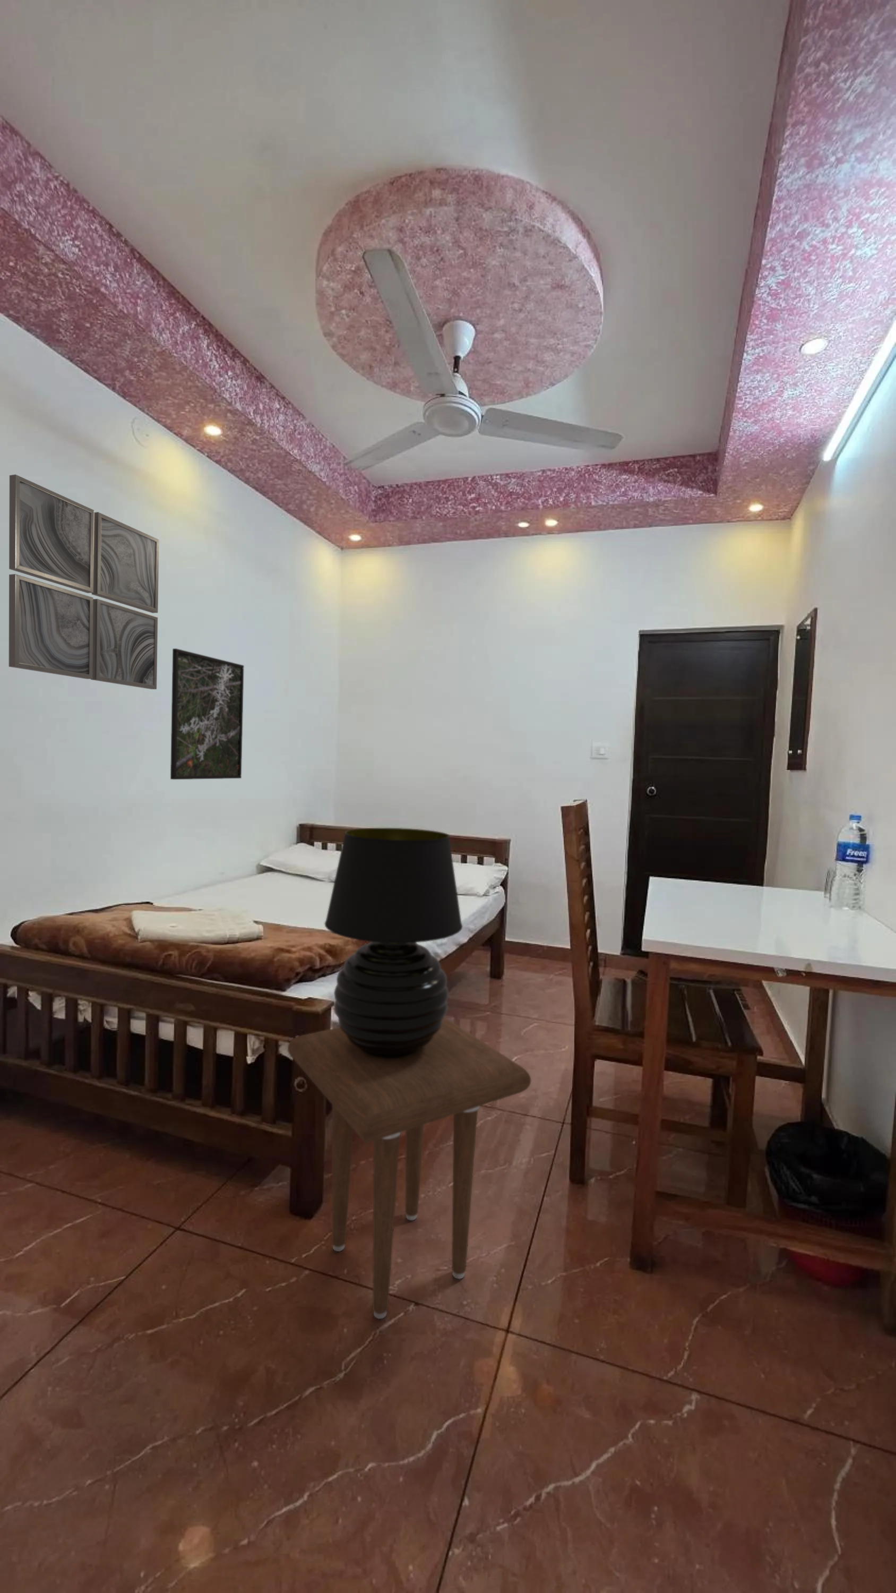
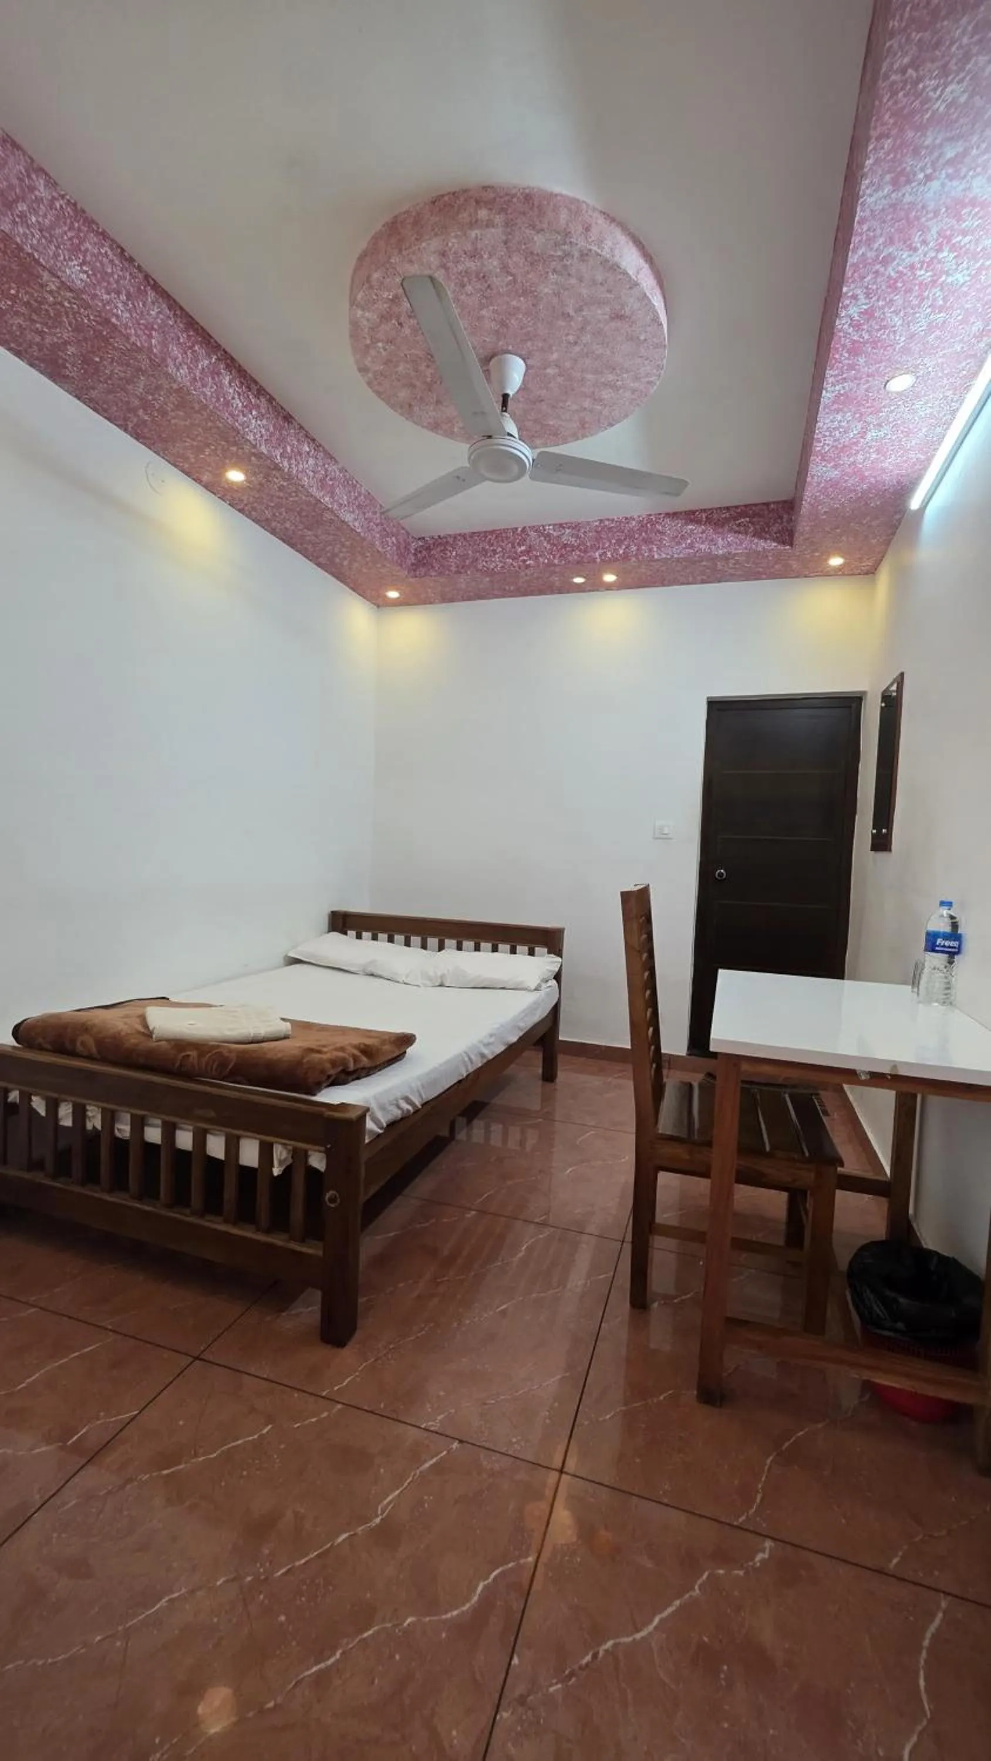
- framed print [170,648,245,780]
- wall art [9,474,160,689]
- side table [287,1016,532,1319]
- table lamp [324,827,464,1058]
